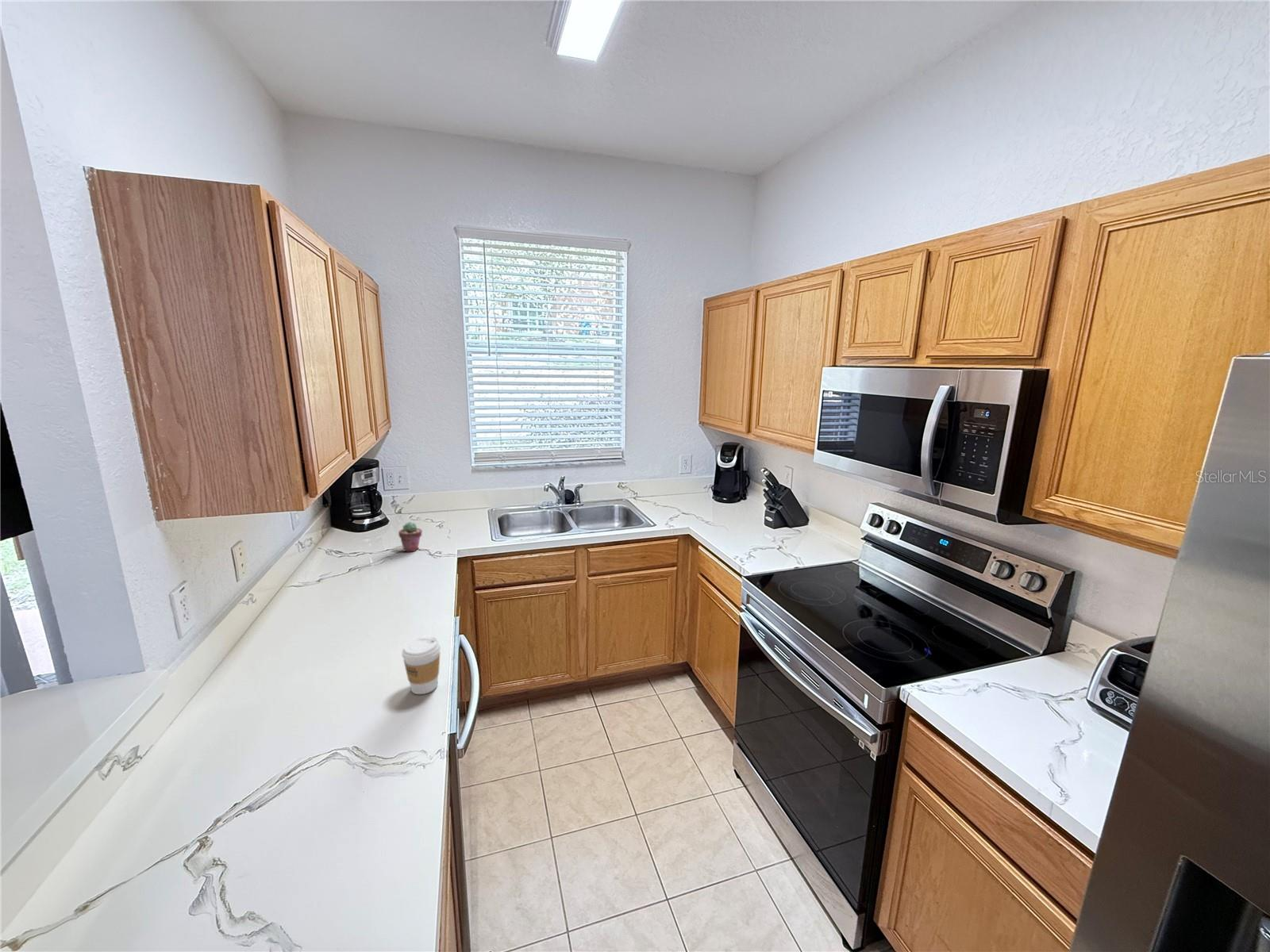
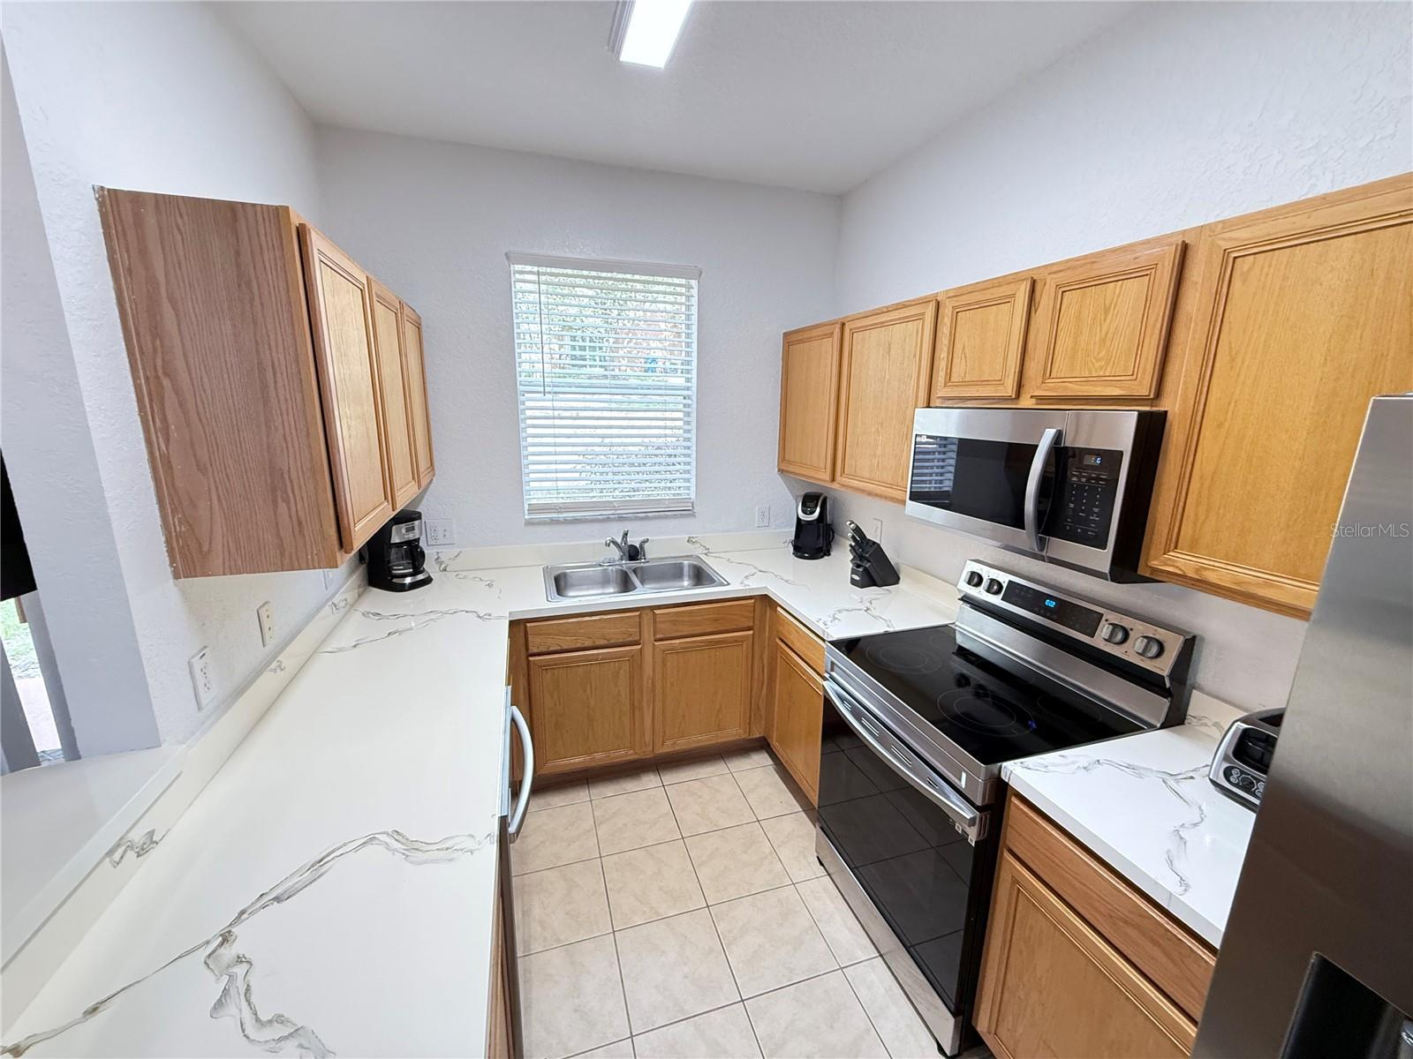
- potted succulent [398,521,423,552]
- coffee cup [401,635,441,695]
